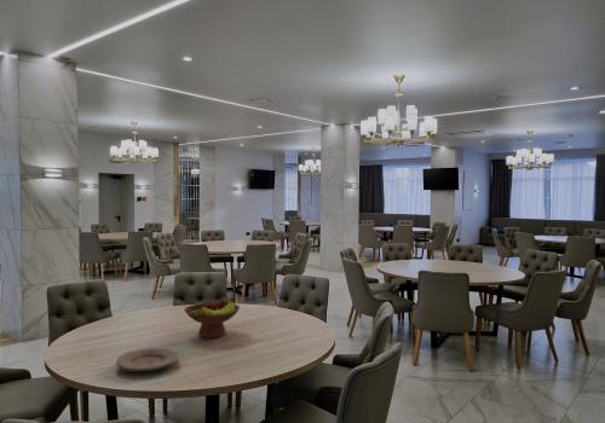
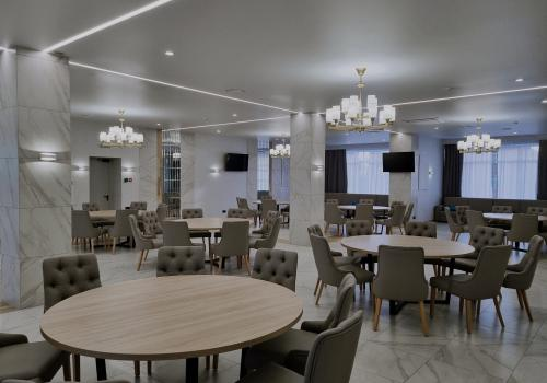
- fruit bowl [183,296,241,340]
- plate [115,347,180,372]
